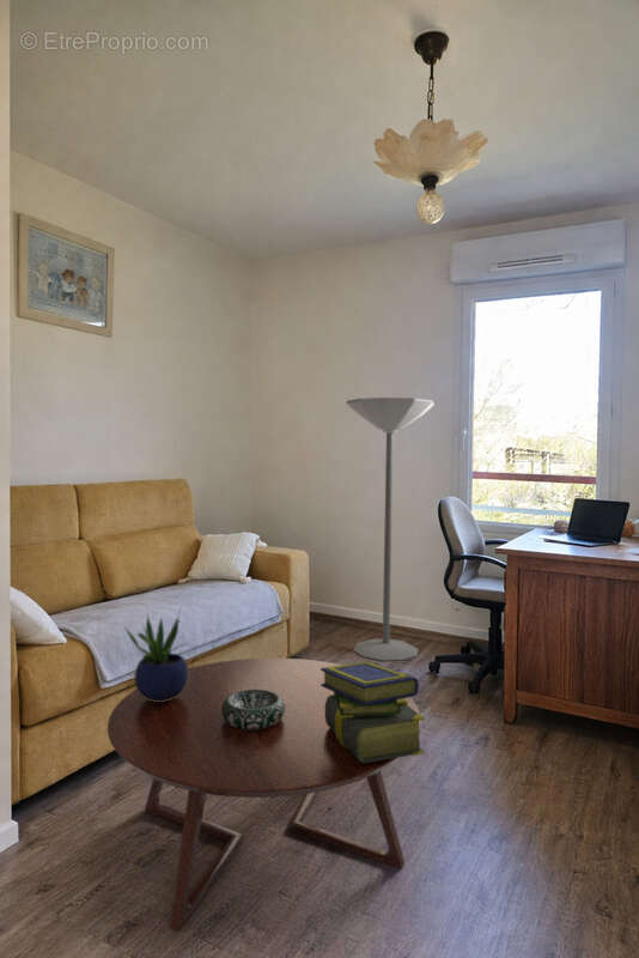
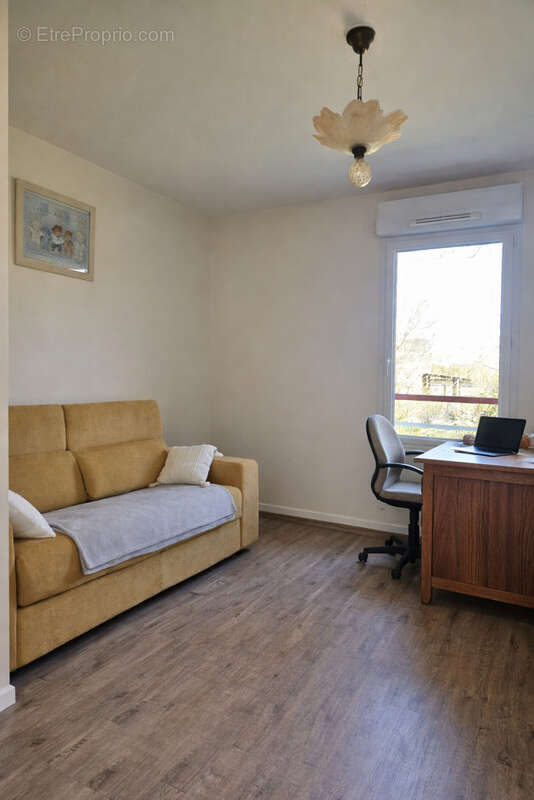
- stack of books [321,660,425,763]
- coffee table [106,657,422,932]
- decorative bowl [221,690,285,729]
- potted plant [123,607,190,702]
- floor lamp [345,396,436,661]
